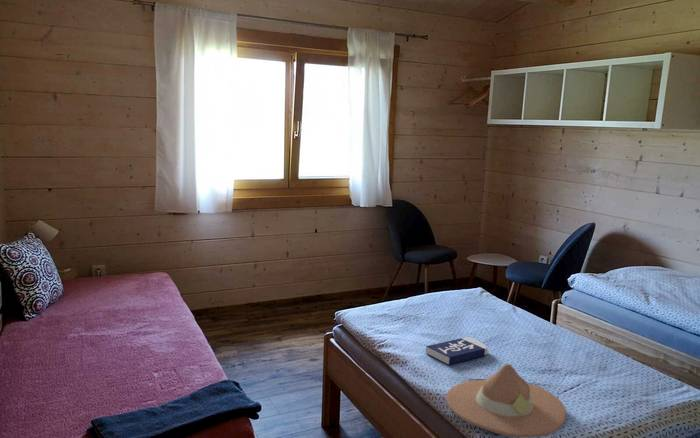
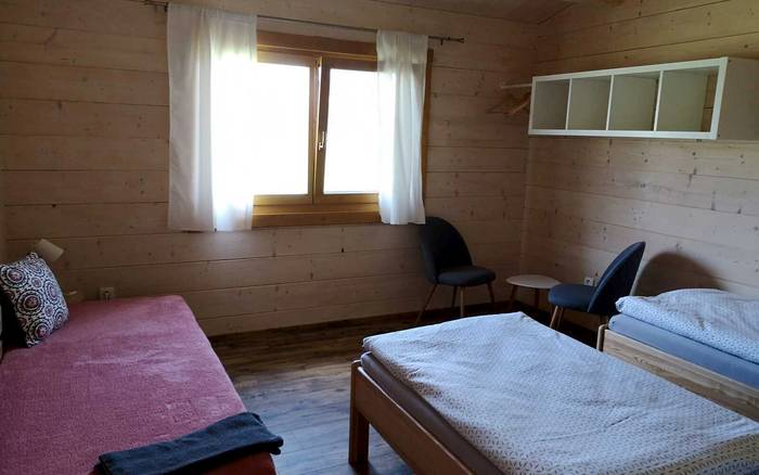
- hat [445,363,567,438]
- book [425,336,489,366]
